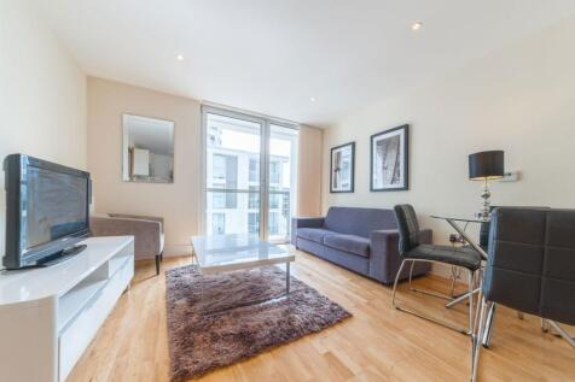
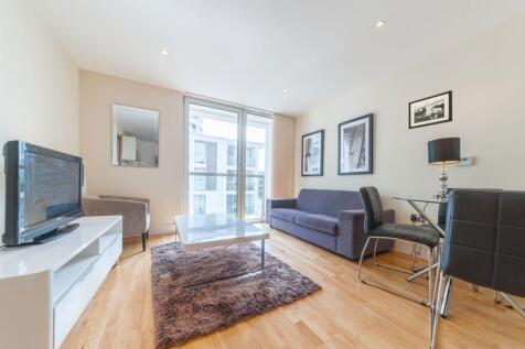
+ picture frame [407,89,453,130]
